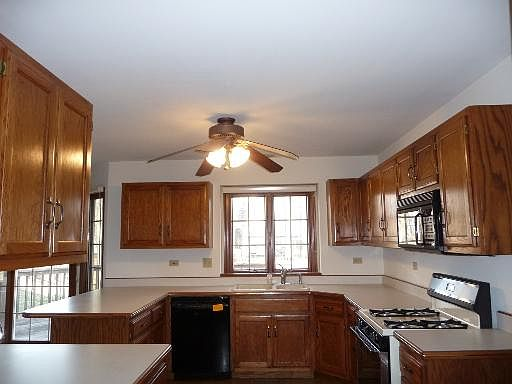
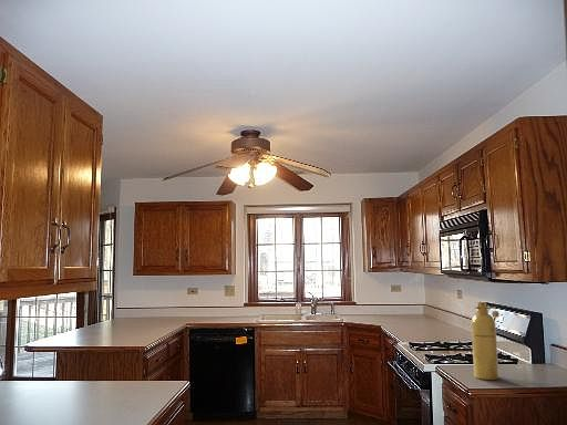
+ spray bottle [471,301,501,381]
